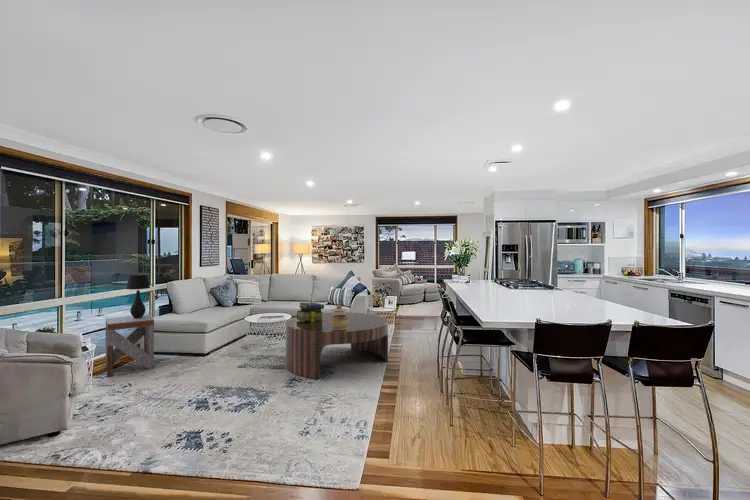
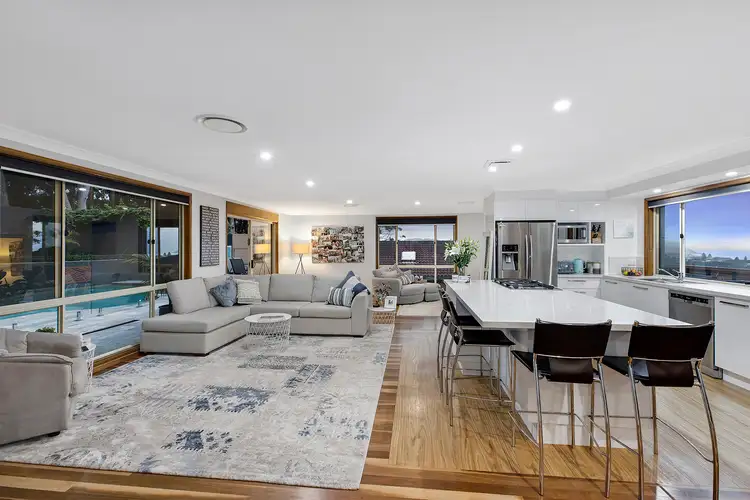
- coffee table [285,311,389,380]
- ceramic pot [329,304,349,330]
- side table [105,314,155,378]
- stack of books [296,301,325,322]
- table lamp [125,273,151,319]
